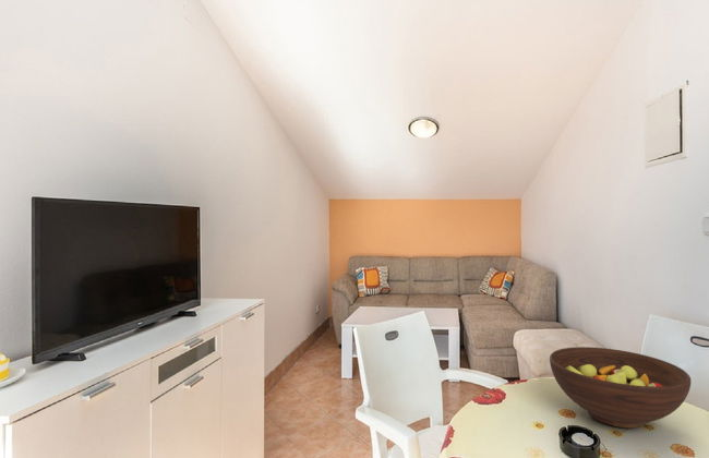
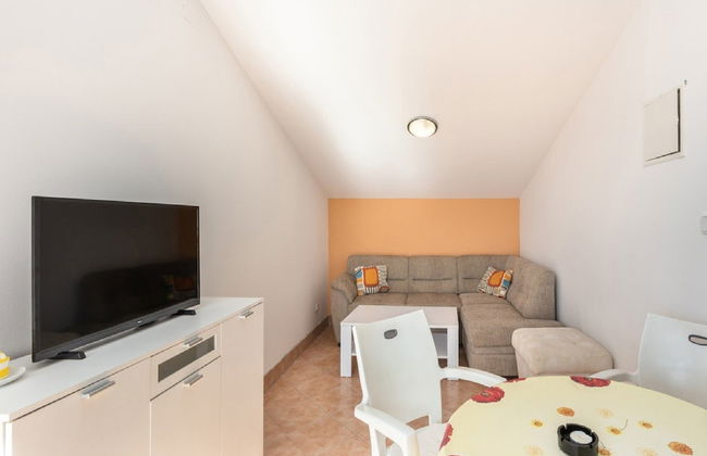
- fruit bowl [549,346,692,430]
